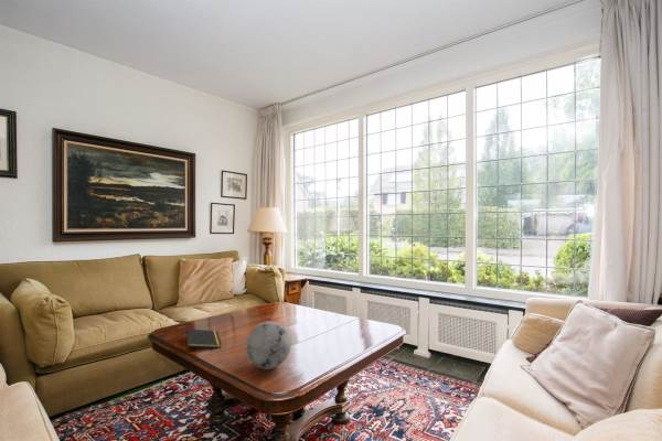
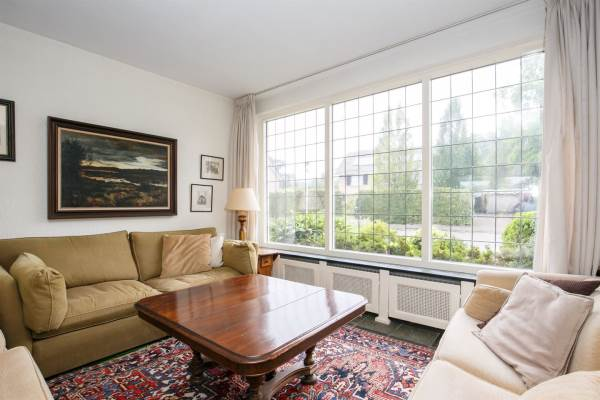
- notepad [185,329,223,354]
- decorative orb [245,321,292,370]
